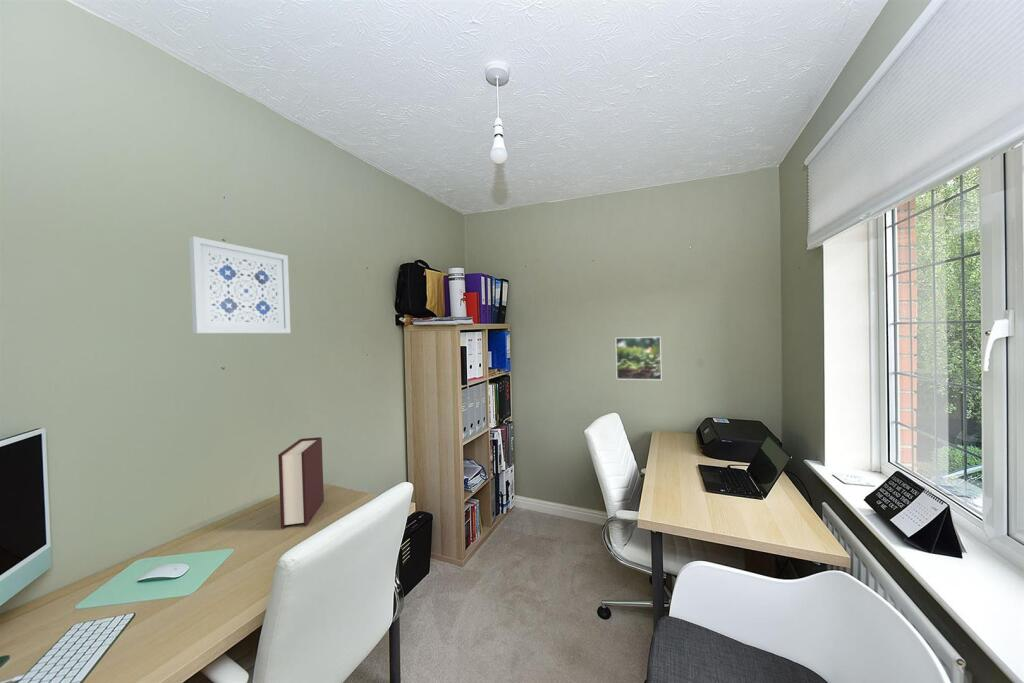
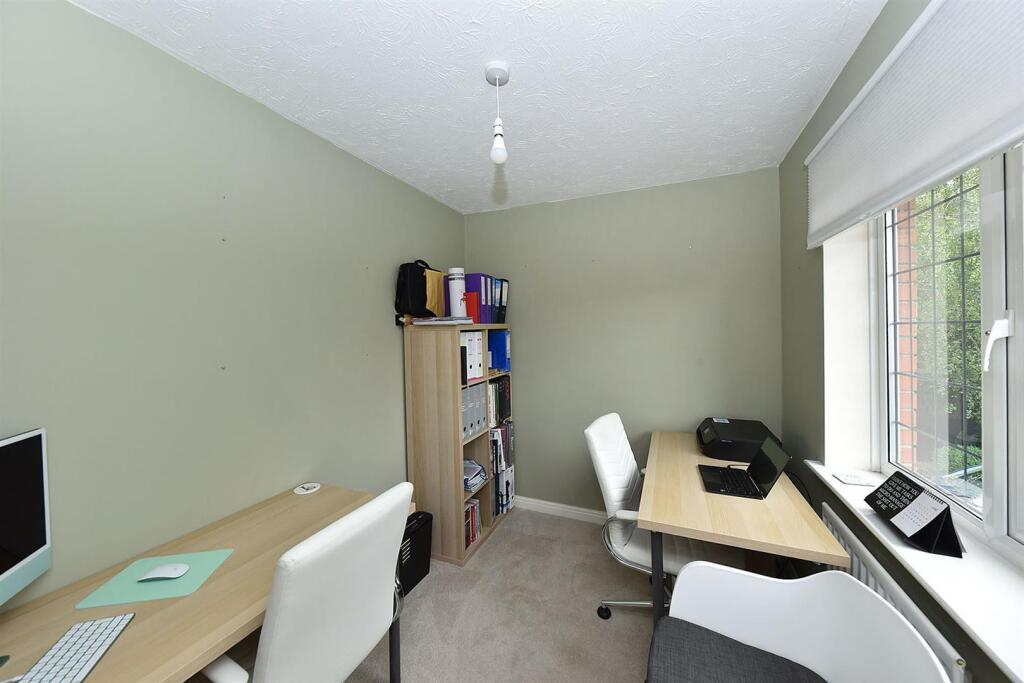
- wall art [188,235,292,334]
- bible [277,436,325,530]
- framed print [615,336,663,381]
